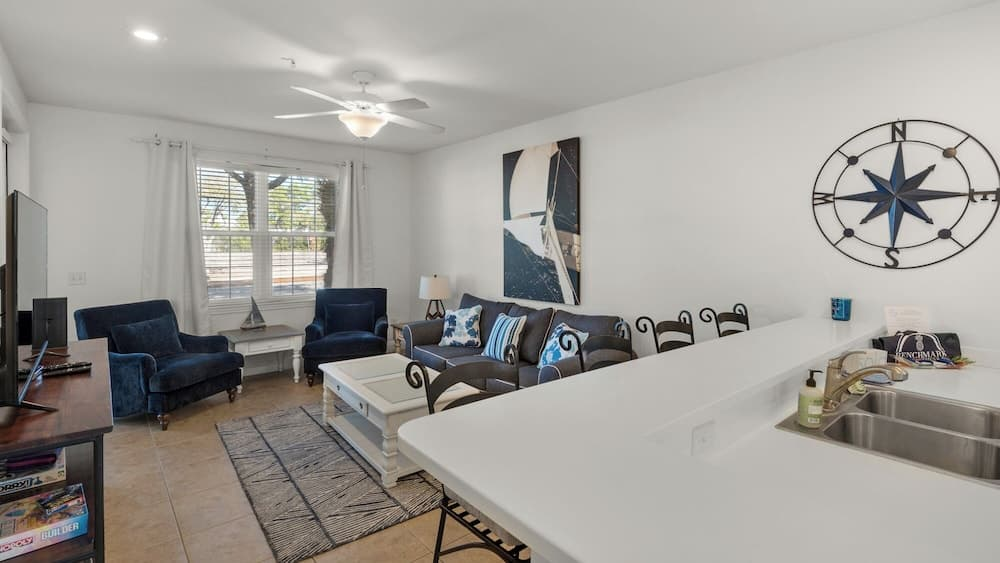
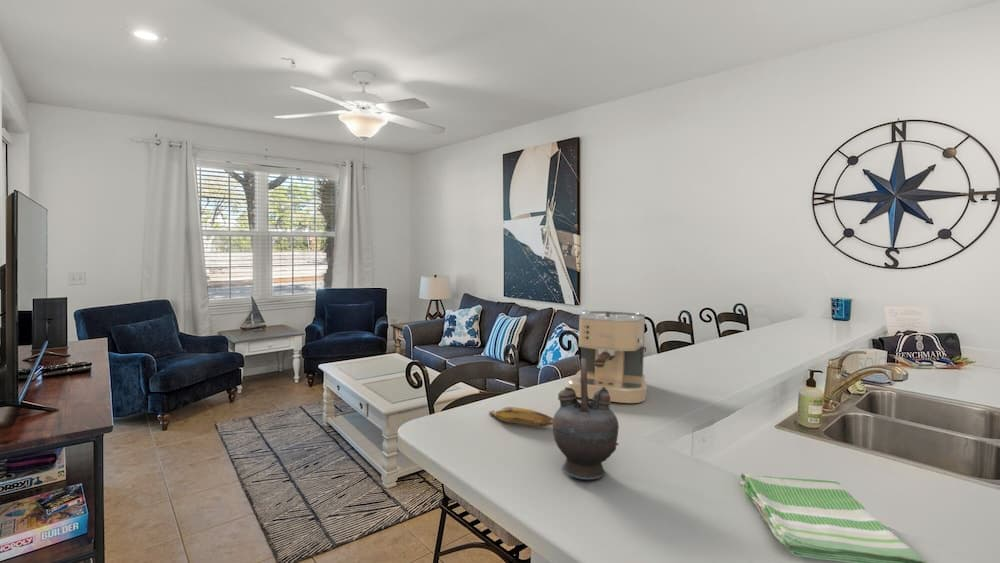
+ teapot [552,358,620,481]
+ dish towel [738,472,928,563]
+ coffee maker [567,309,649,404]
+ banana [488,406,554,427]
